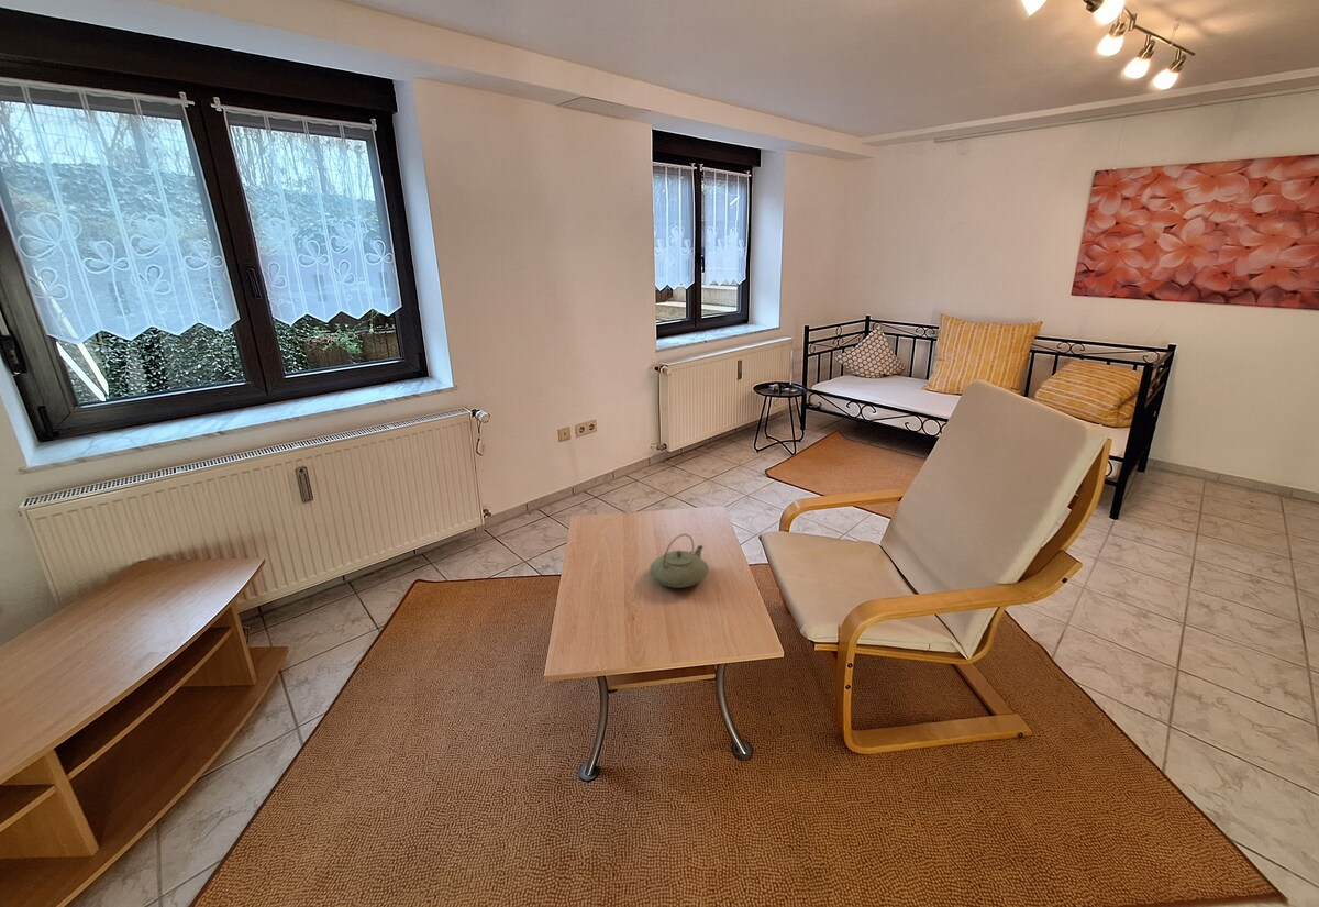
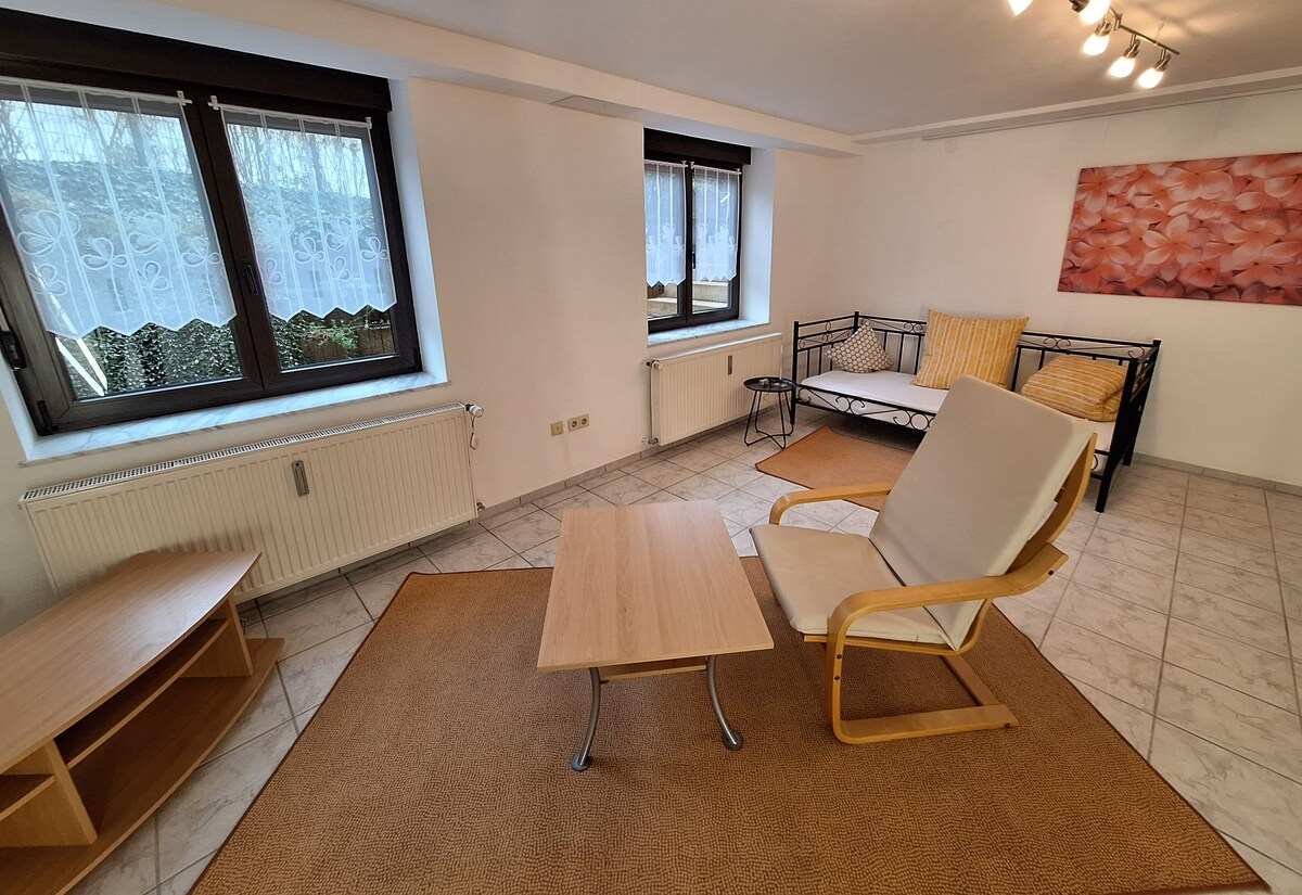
- teapot [649,533,710,589]
